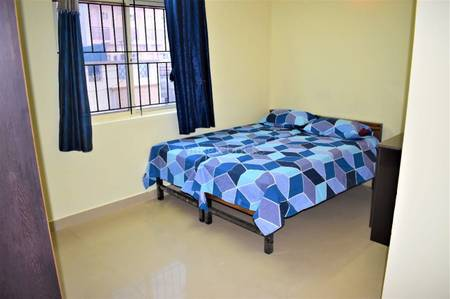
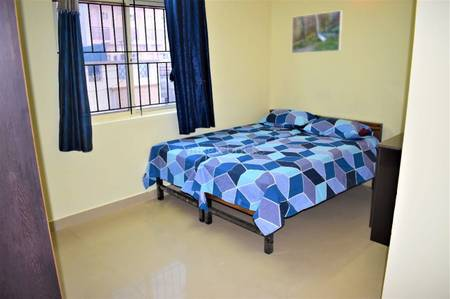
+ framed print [291,9,343,54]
